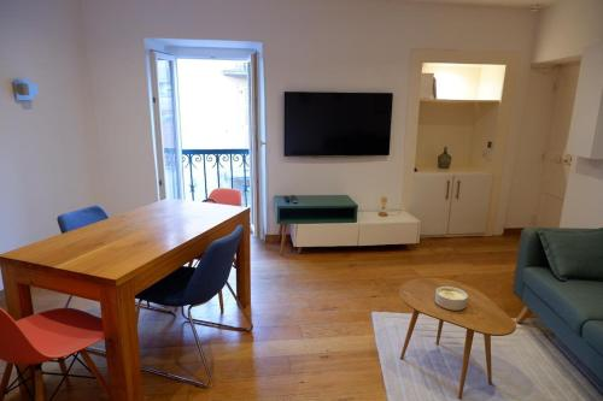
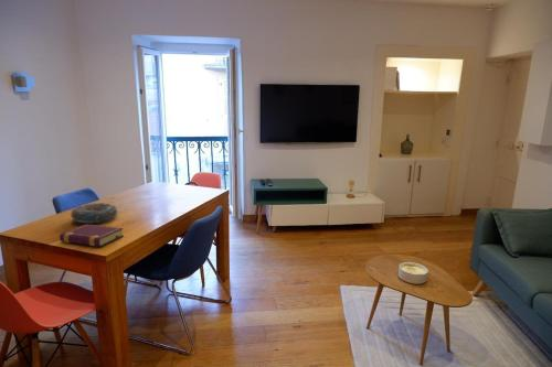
+ decorative bowl [70,202,118,225]
+ book [59,224,125,248]
